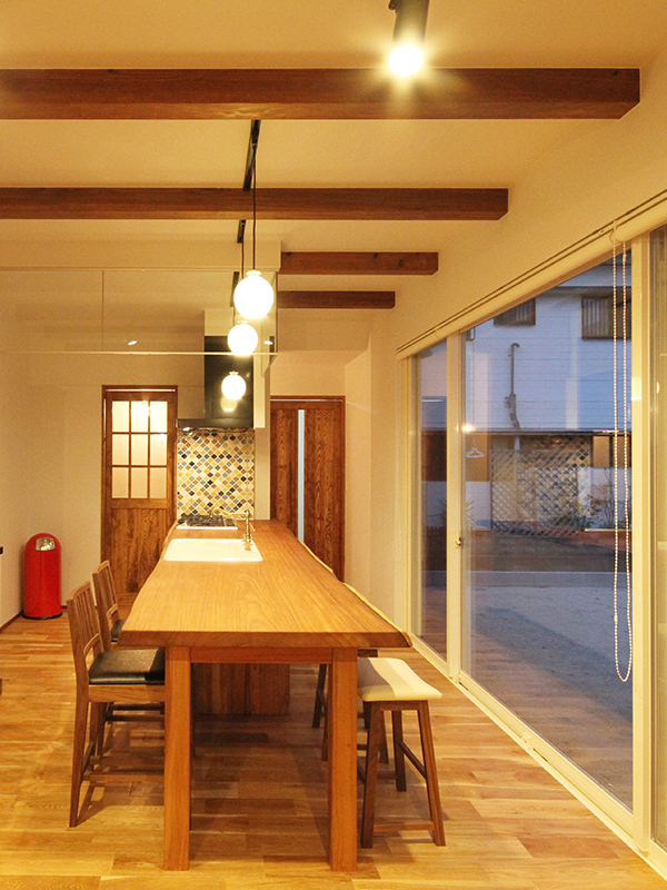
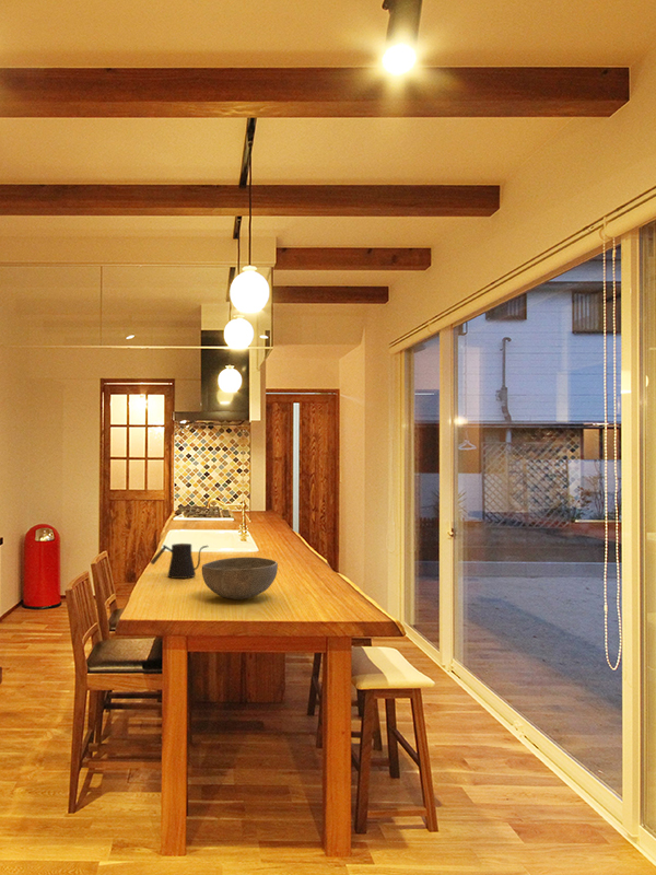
+ bowl [201,556,279,600]
+ kettle [149,542,209,580]
